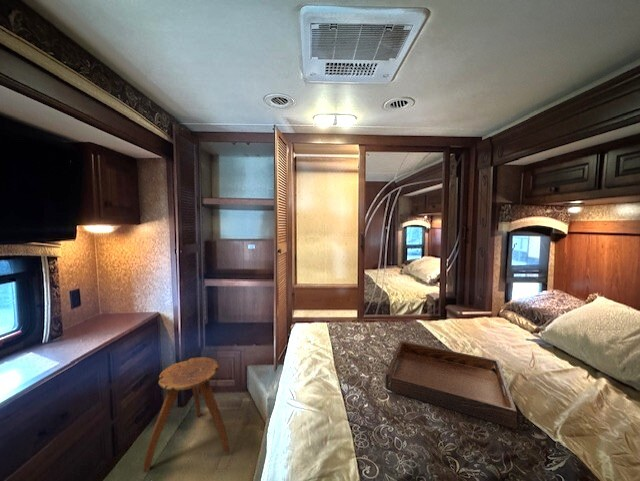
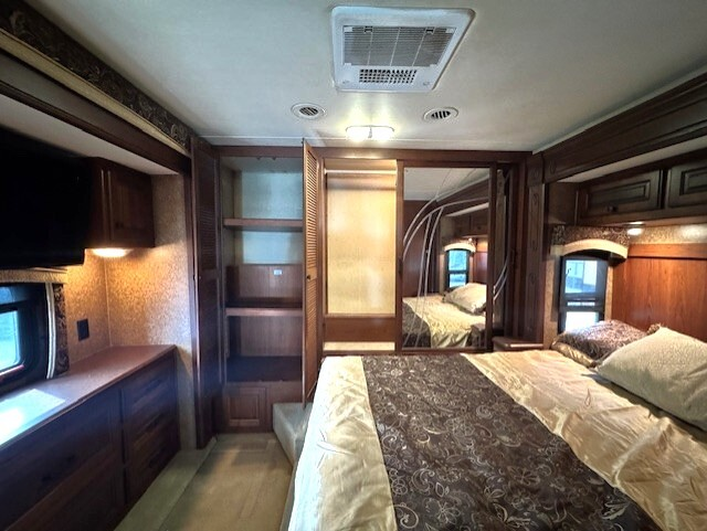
- stool [142,356,231,473]
- serving tray [384,340,518,430]
